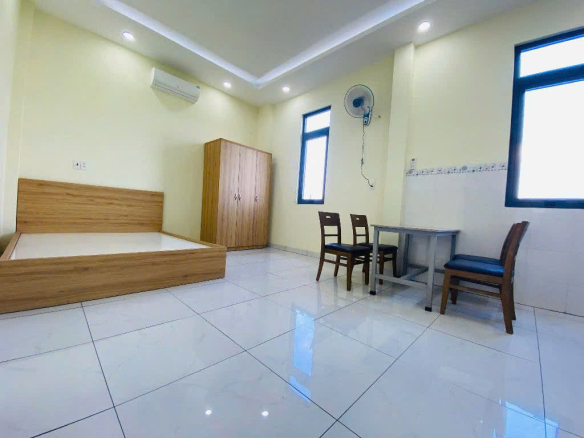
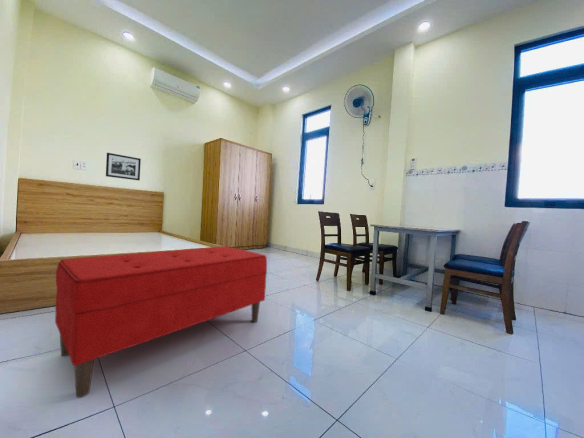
+ picture frame [105,152,142,181]
+ bench [54,245,268,398]
